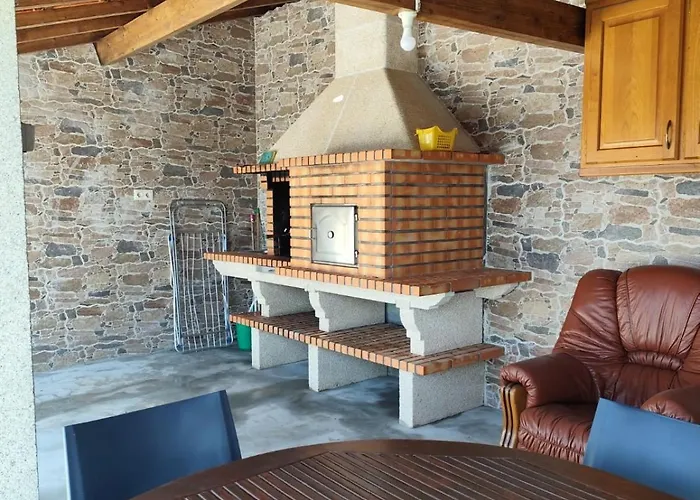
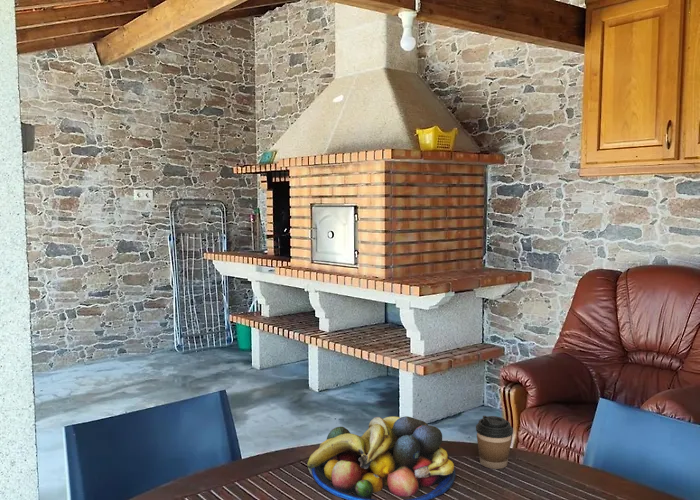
+ coffee cup [475,415,514,470]
+ fruit bowl [306,415,456,500]
